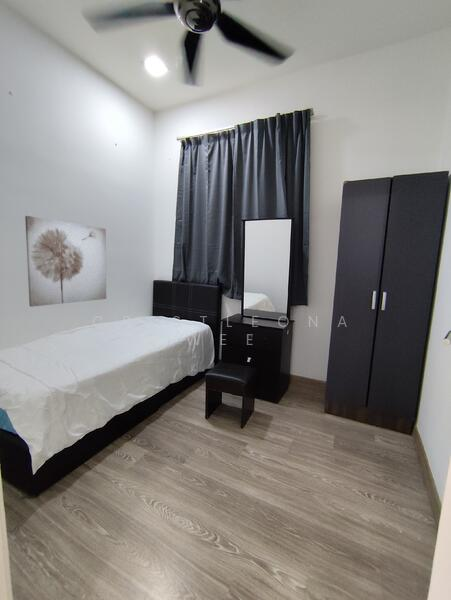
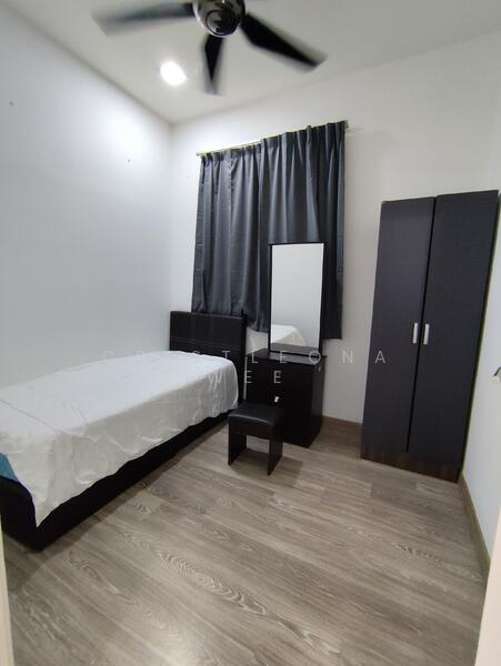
- wall art [24,215,107,308]
